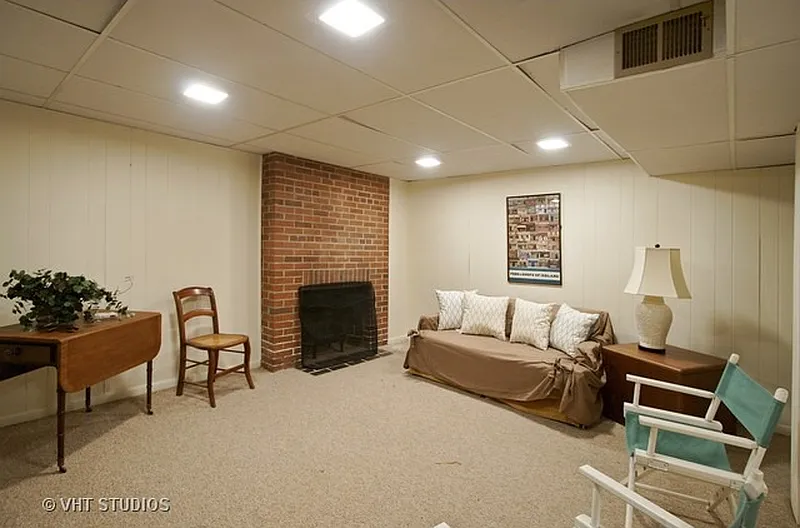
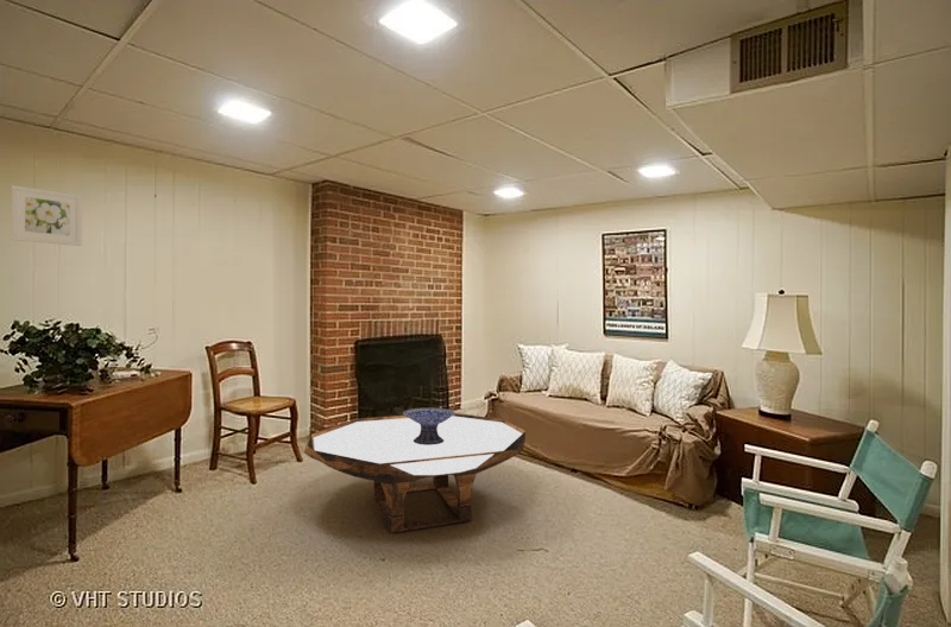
+ coffee table [303,412,527,534]
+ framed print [11,184,83,247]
+ decorative bowl [402,407,456,445]
